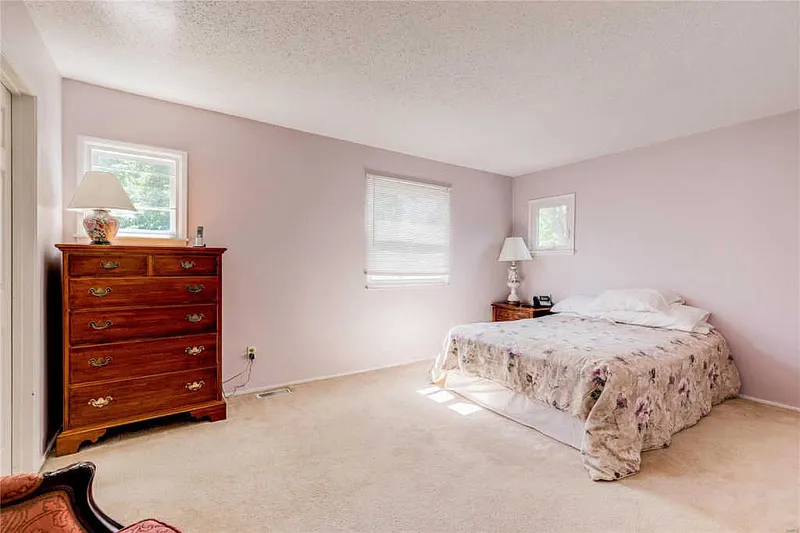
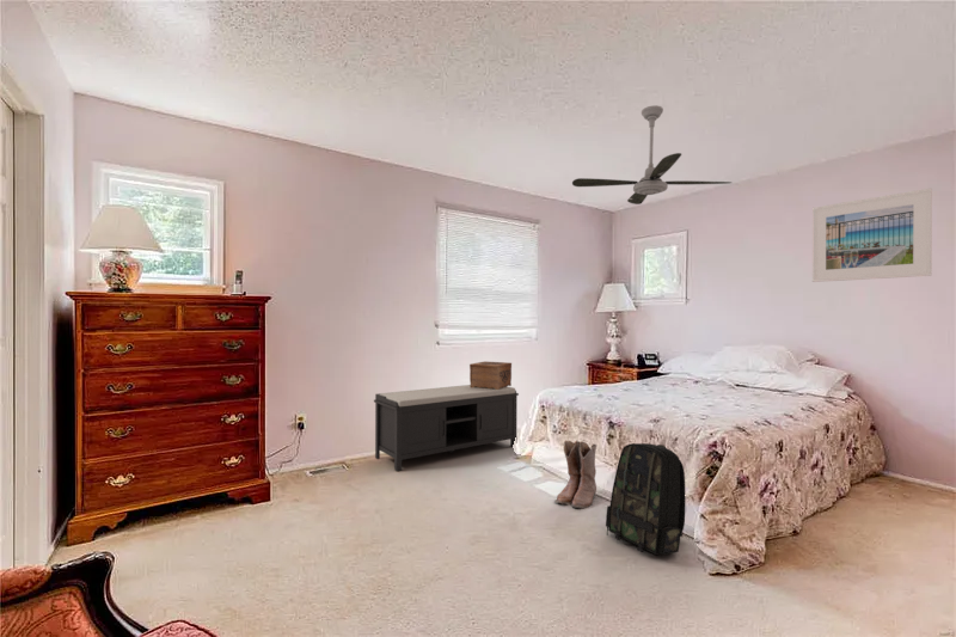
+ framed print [811,188,933,283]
+ bench [373,384,520,472]
+ backpack [605,442,687,556]
+ ceiling fan [571,104,733,206]
+ boots [553,439,598,510]
+ decorative box [468,360,513,390]
